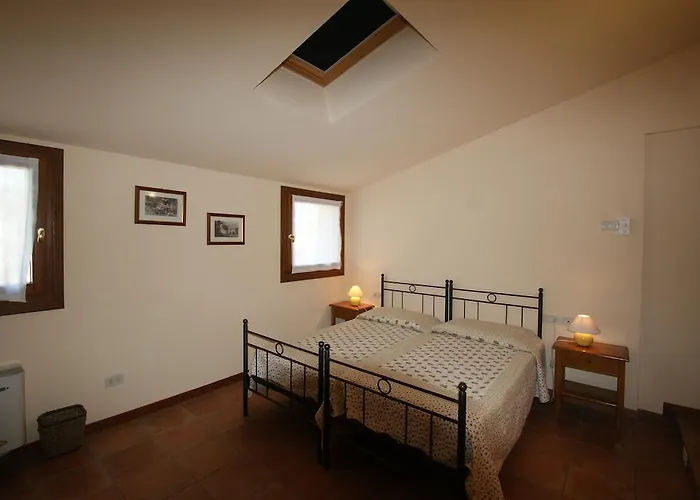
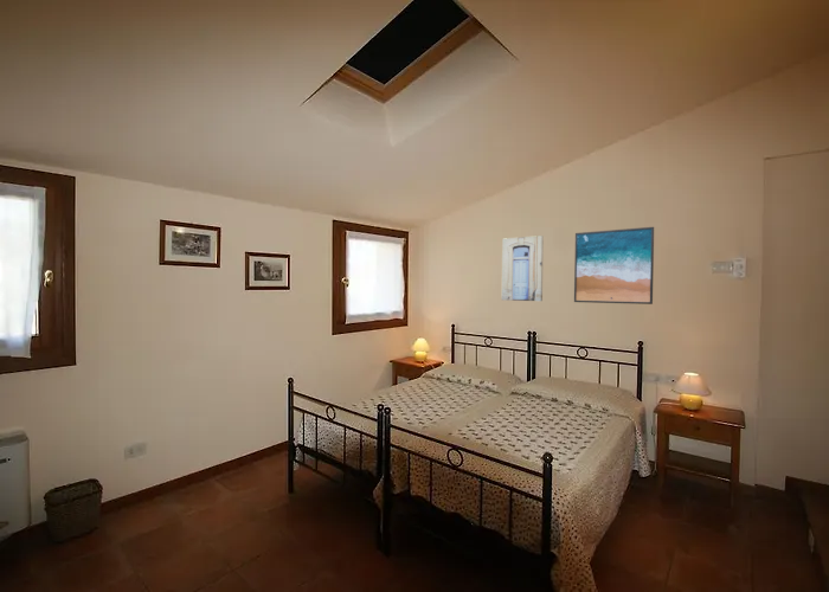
+ wall art [501,234,545,302]
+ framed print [573,226,655,305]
